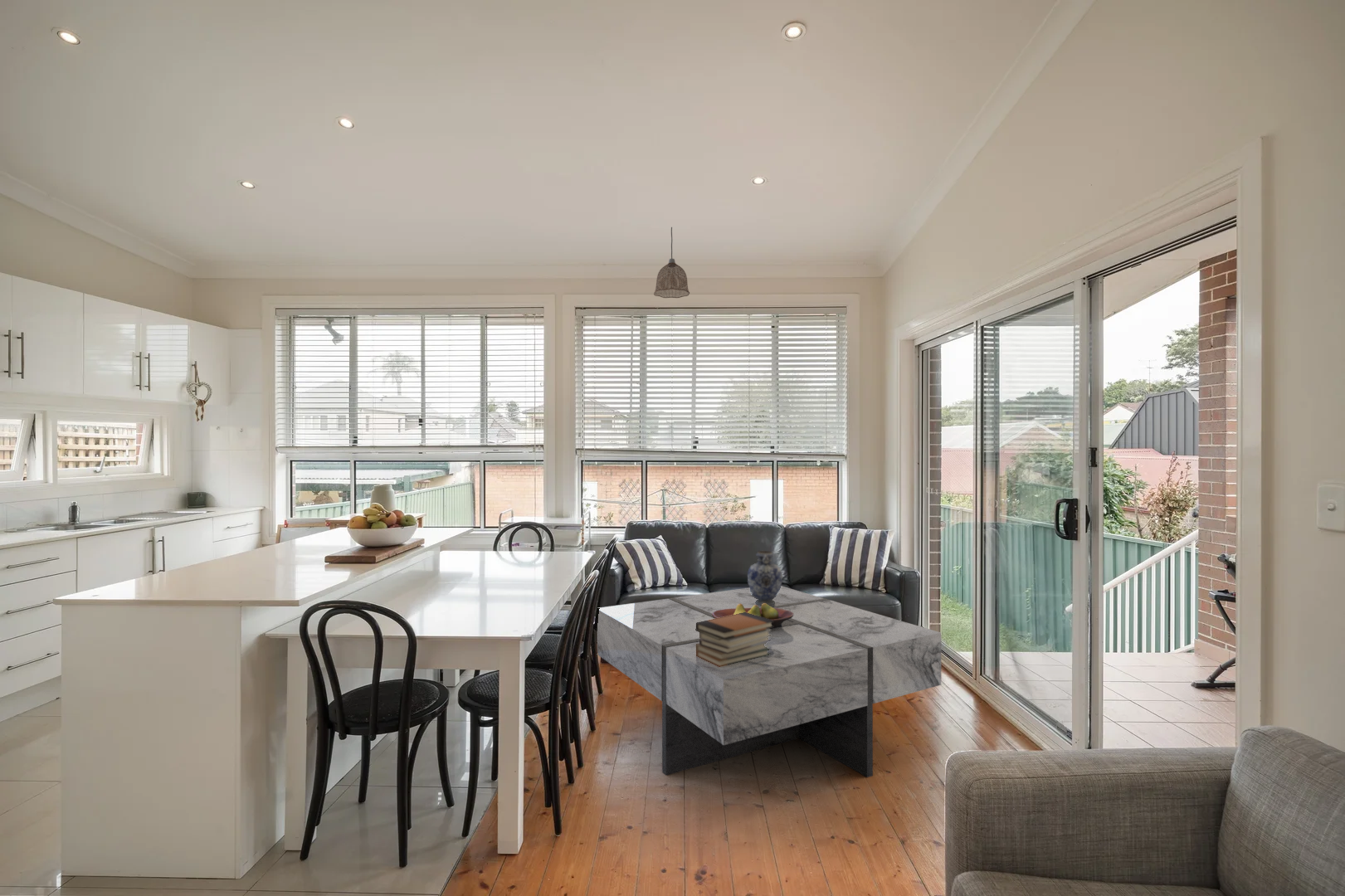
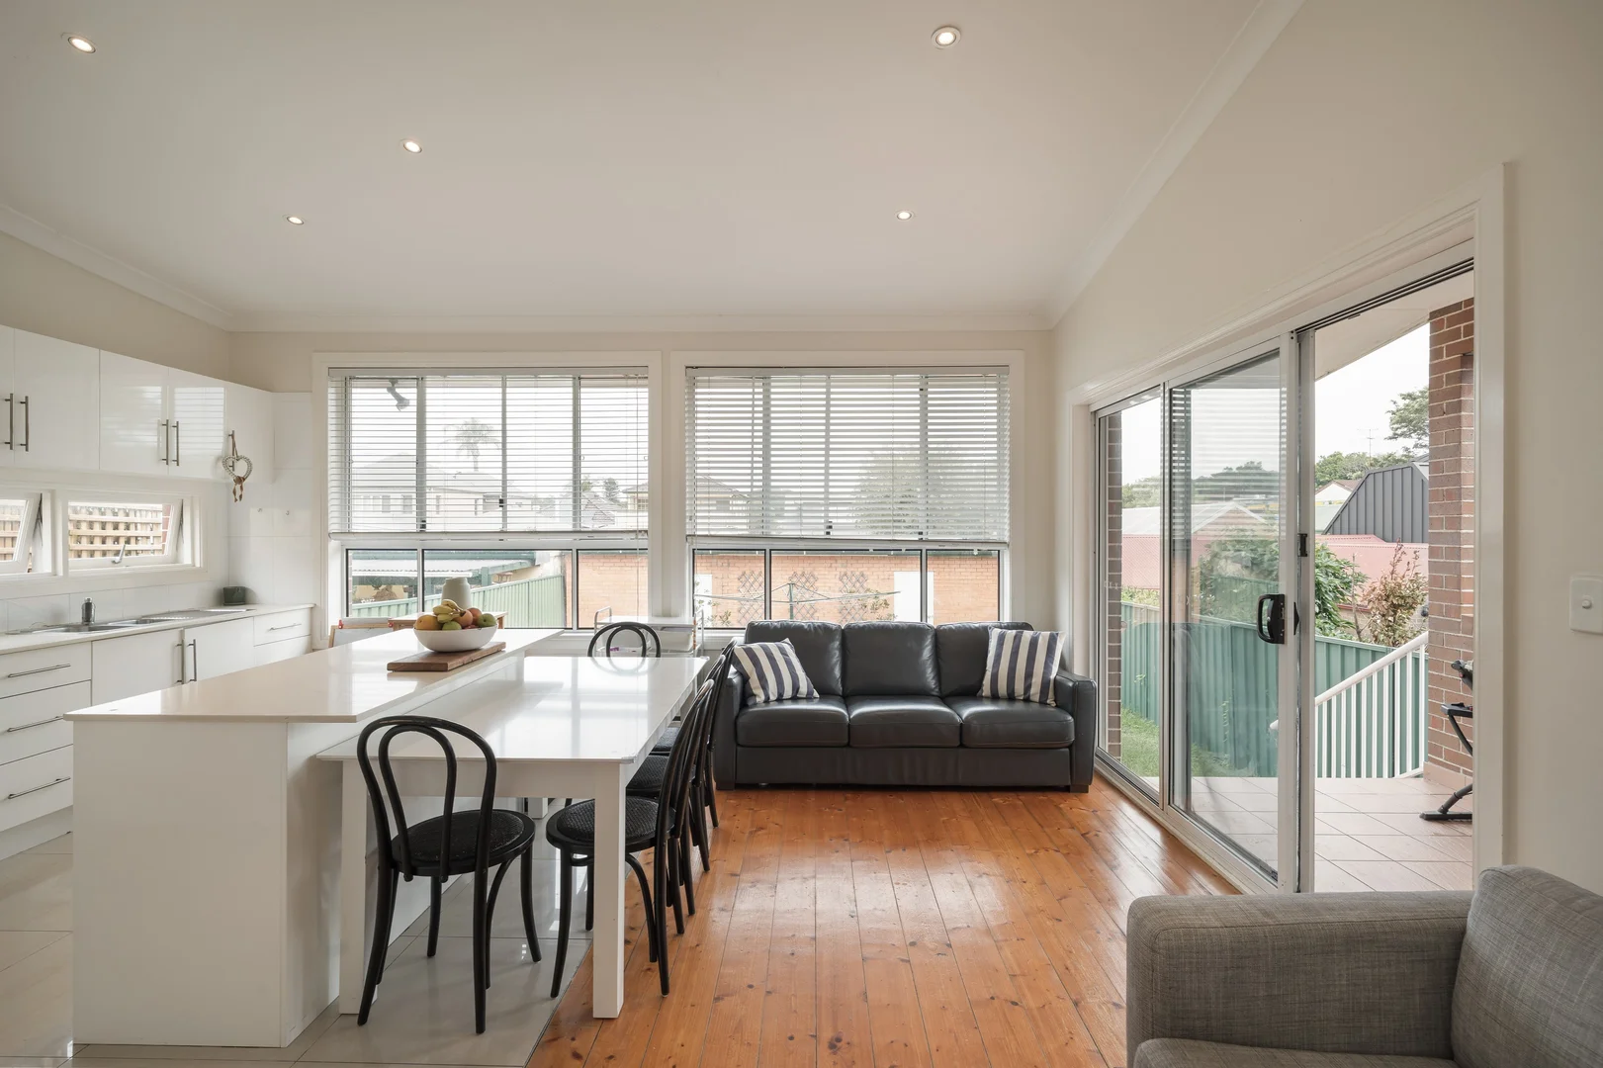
- book stack [695,612,773,667]
- decorative vase [747,550,783,606]
- fruit bowl [712,603,793,629]
- coffee table [597,585,942,778]
- pendant lamp [653,226,690,299]
